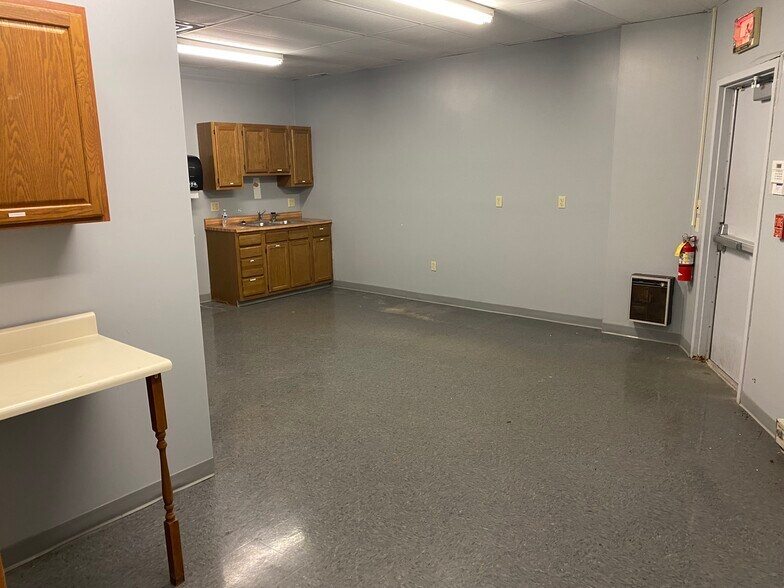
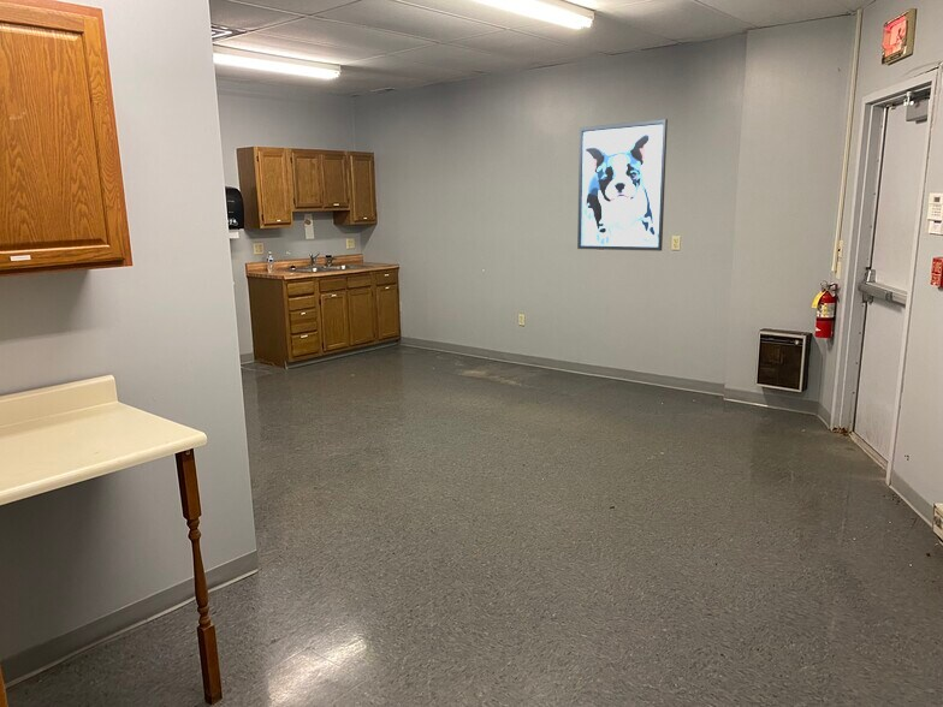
+ wall art [576,118,669,252]
